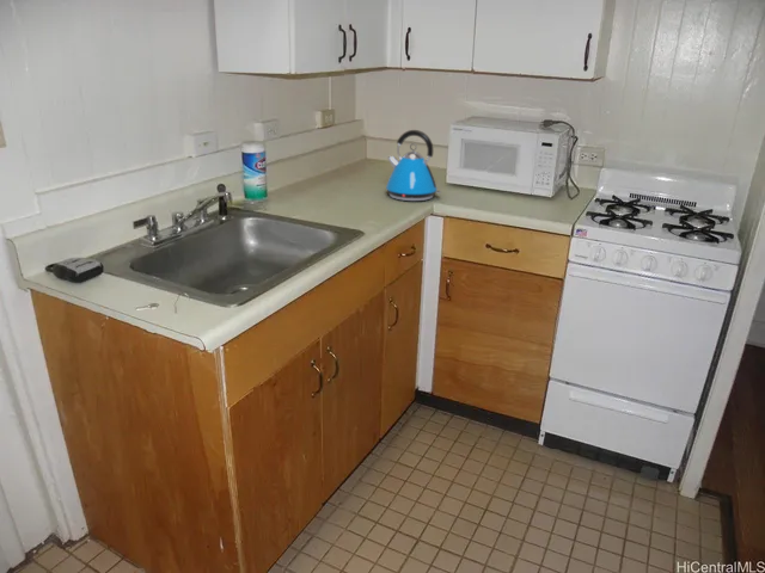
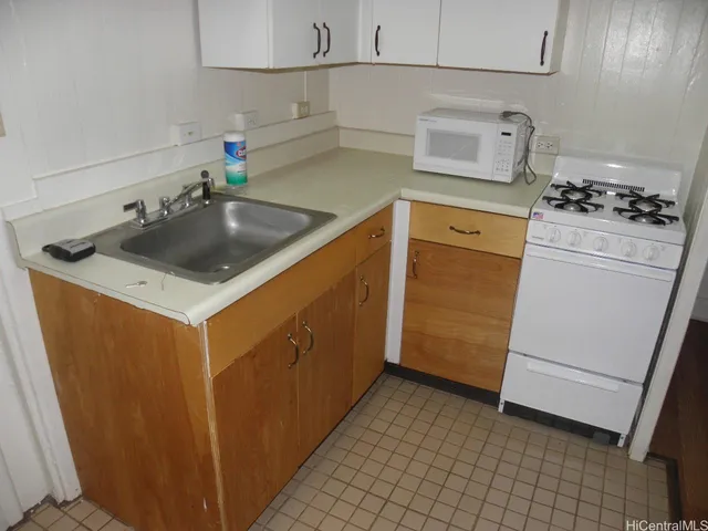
- kettle [385,129,442,202]
